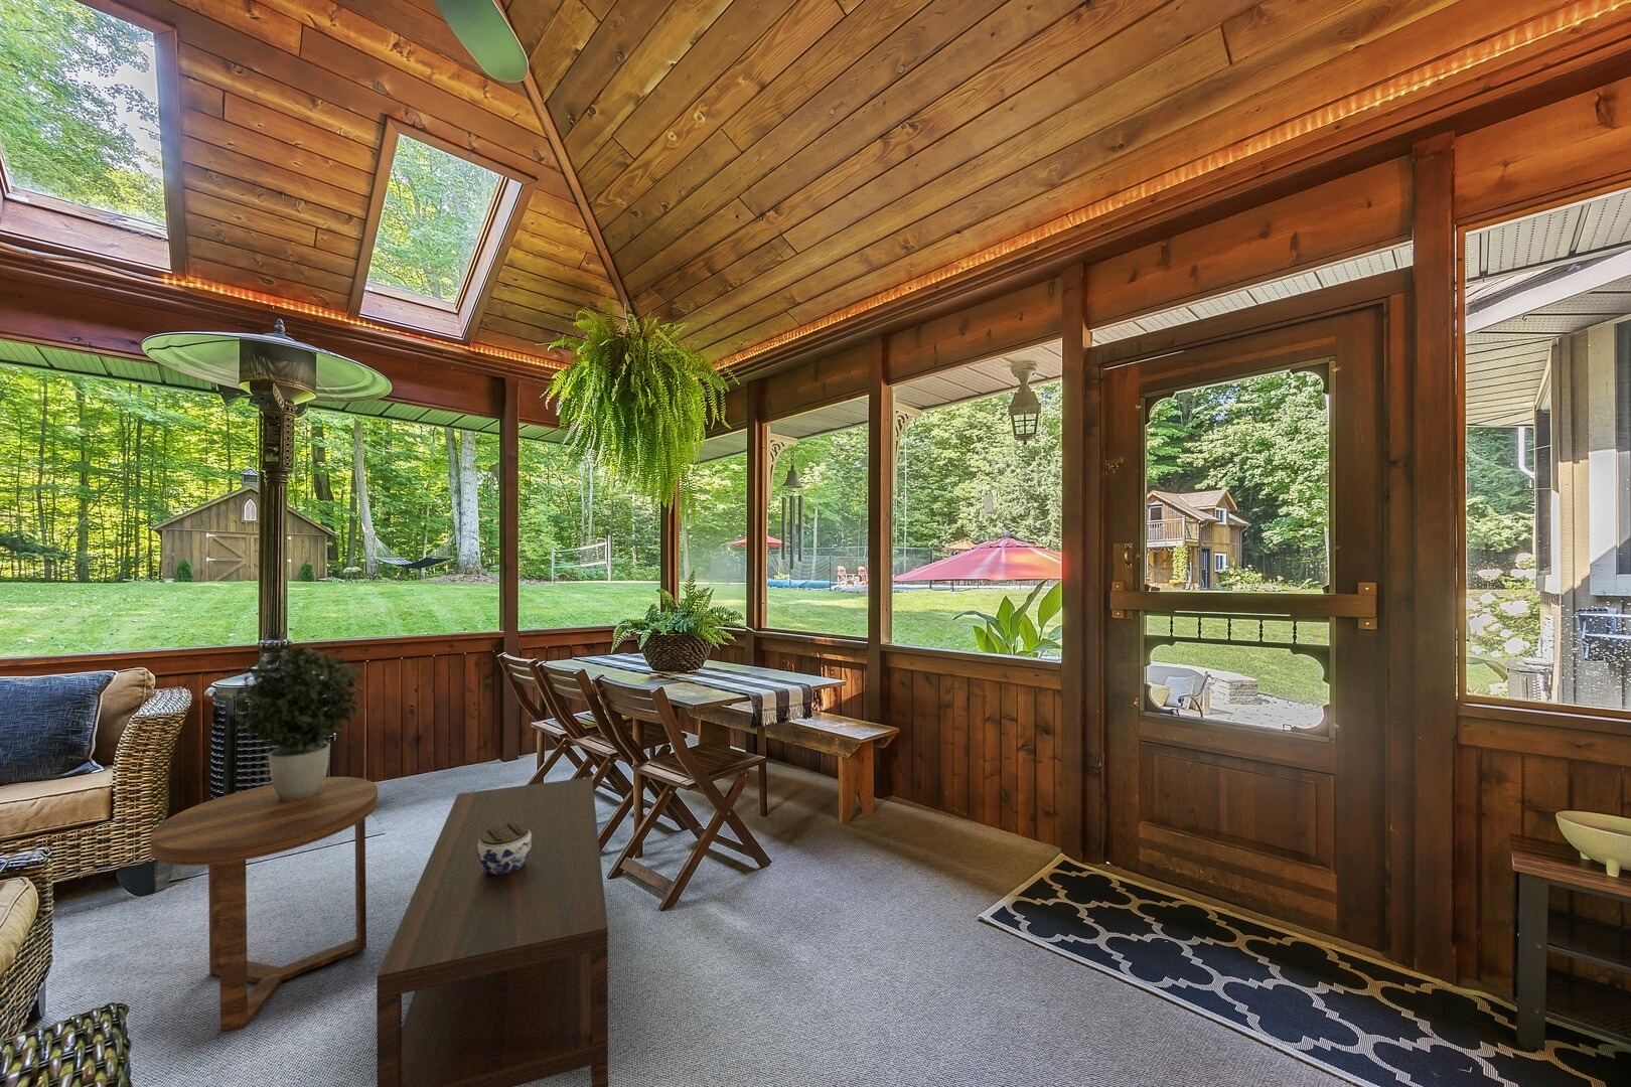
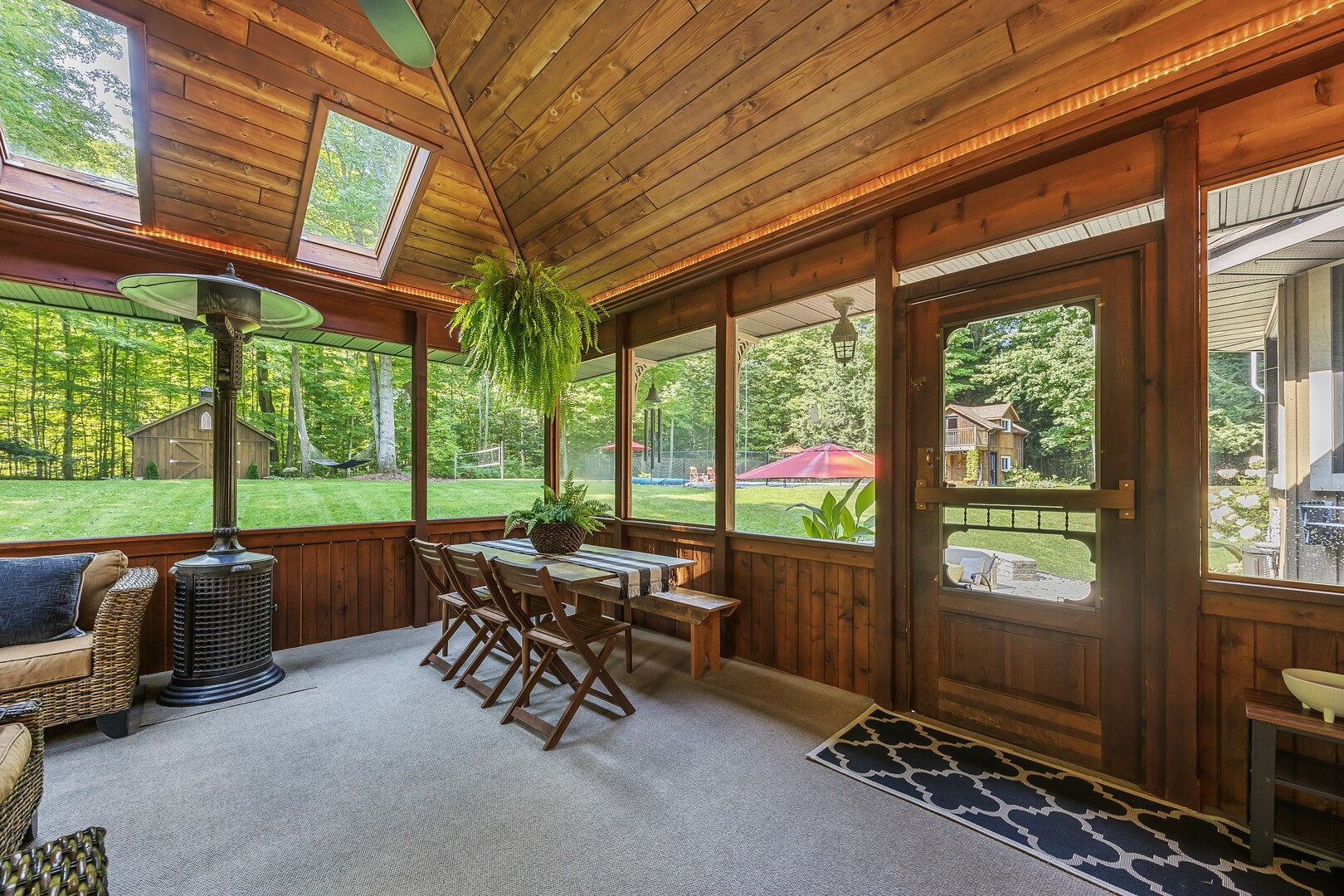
- coffee table [375,776,609,1087]
- potted plant [228,644,366,801]
- jar [477,824,532,875]
- side table [150,776,379,1034]
